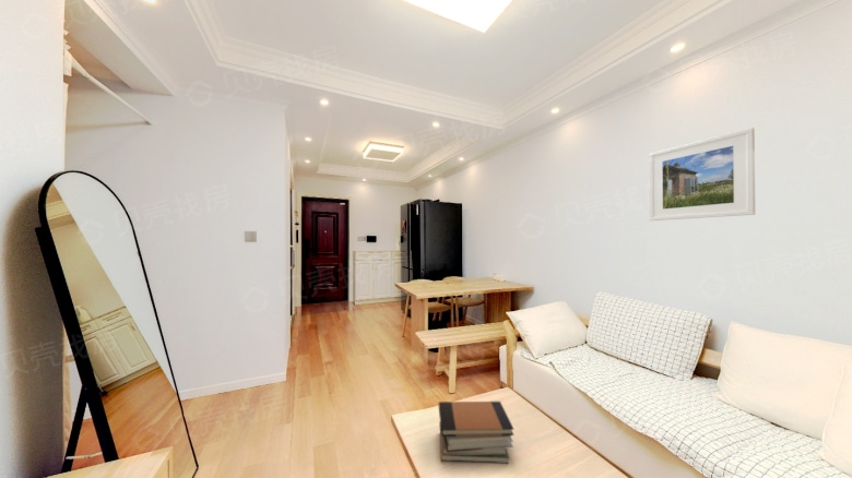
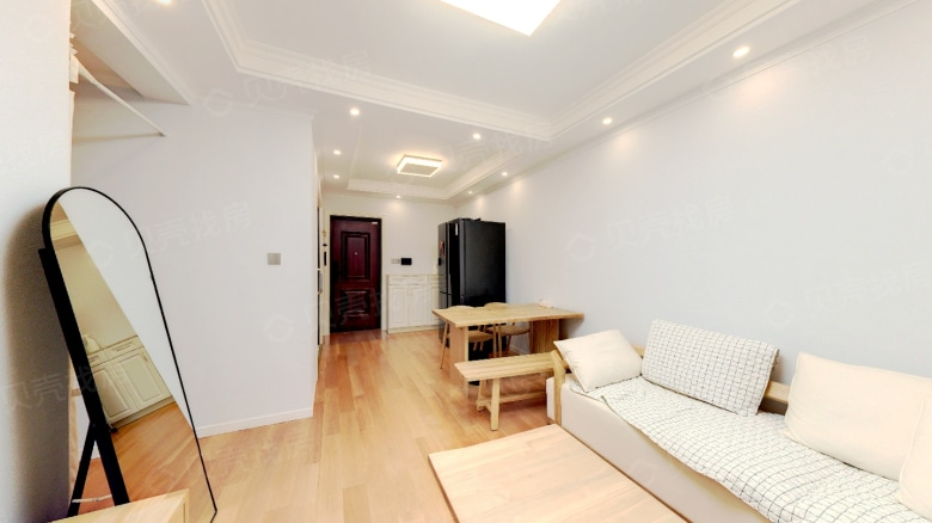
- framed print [648,127,756,222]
- book stack [438,401,514,465]
